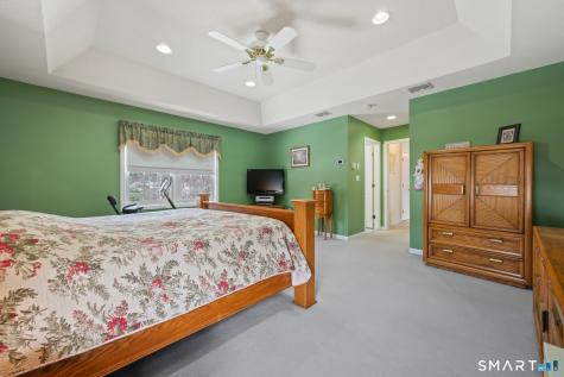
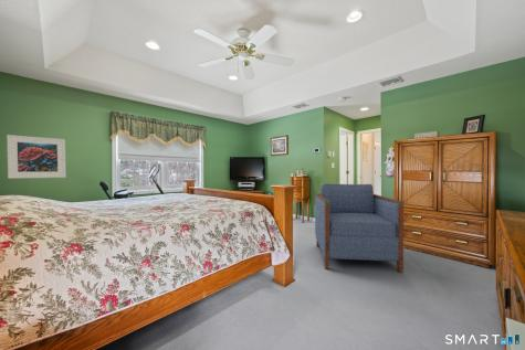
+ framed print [6,134,66,180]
+ armchair [314,182,405,274]
